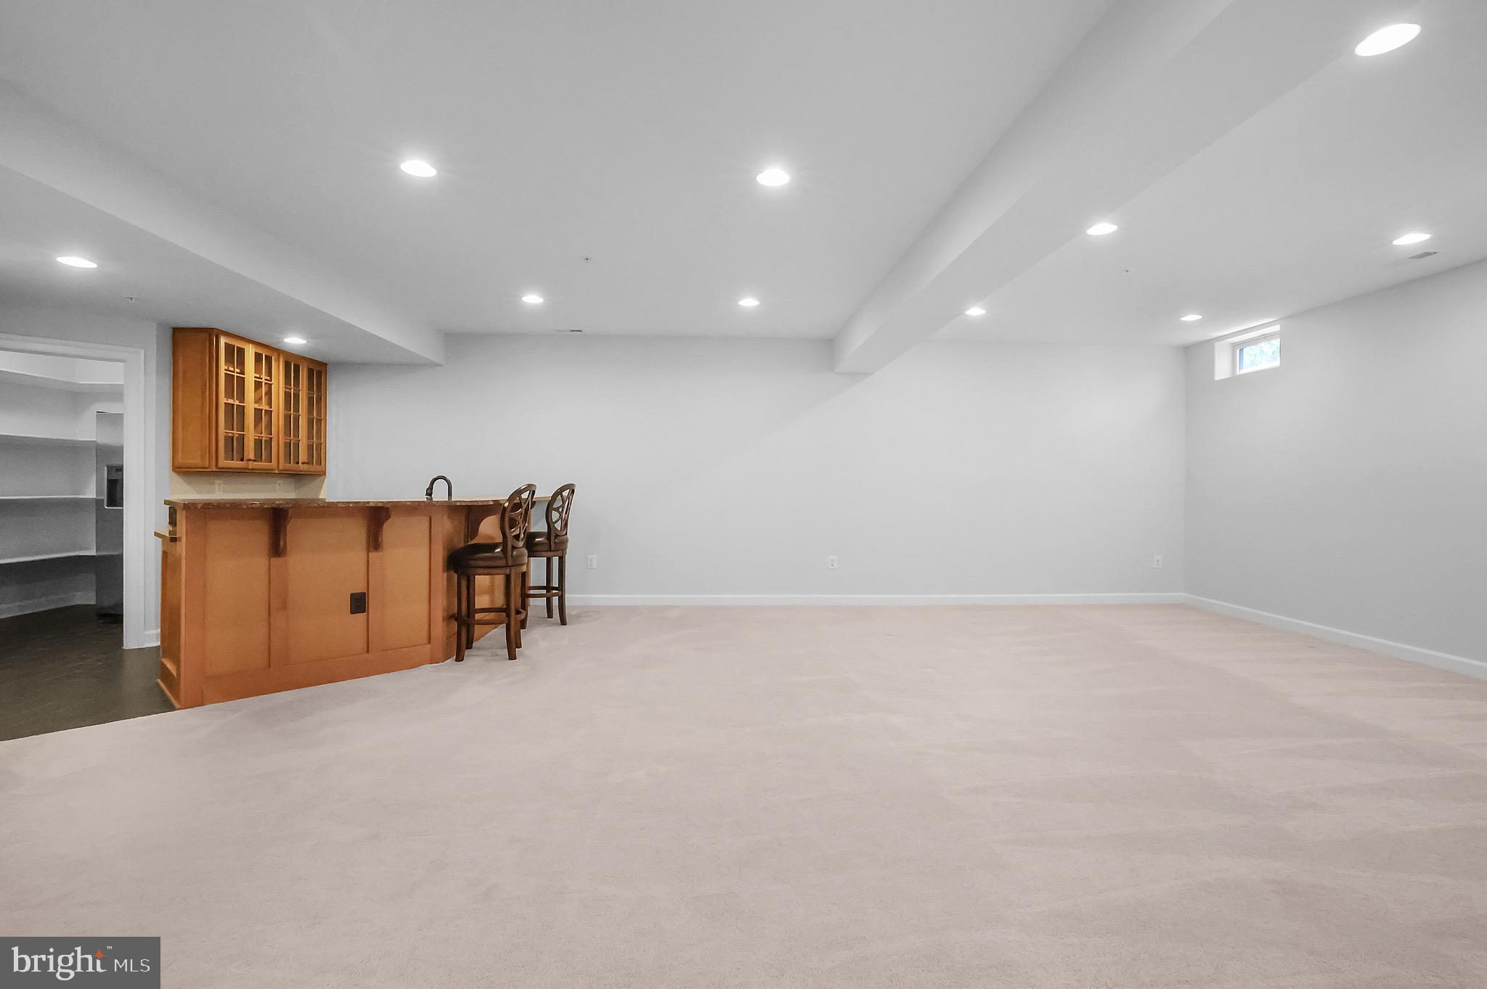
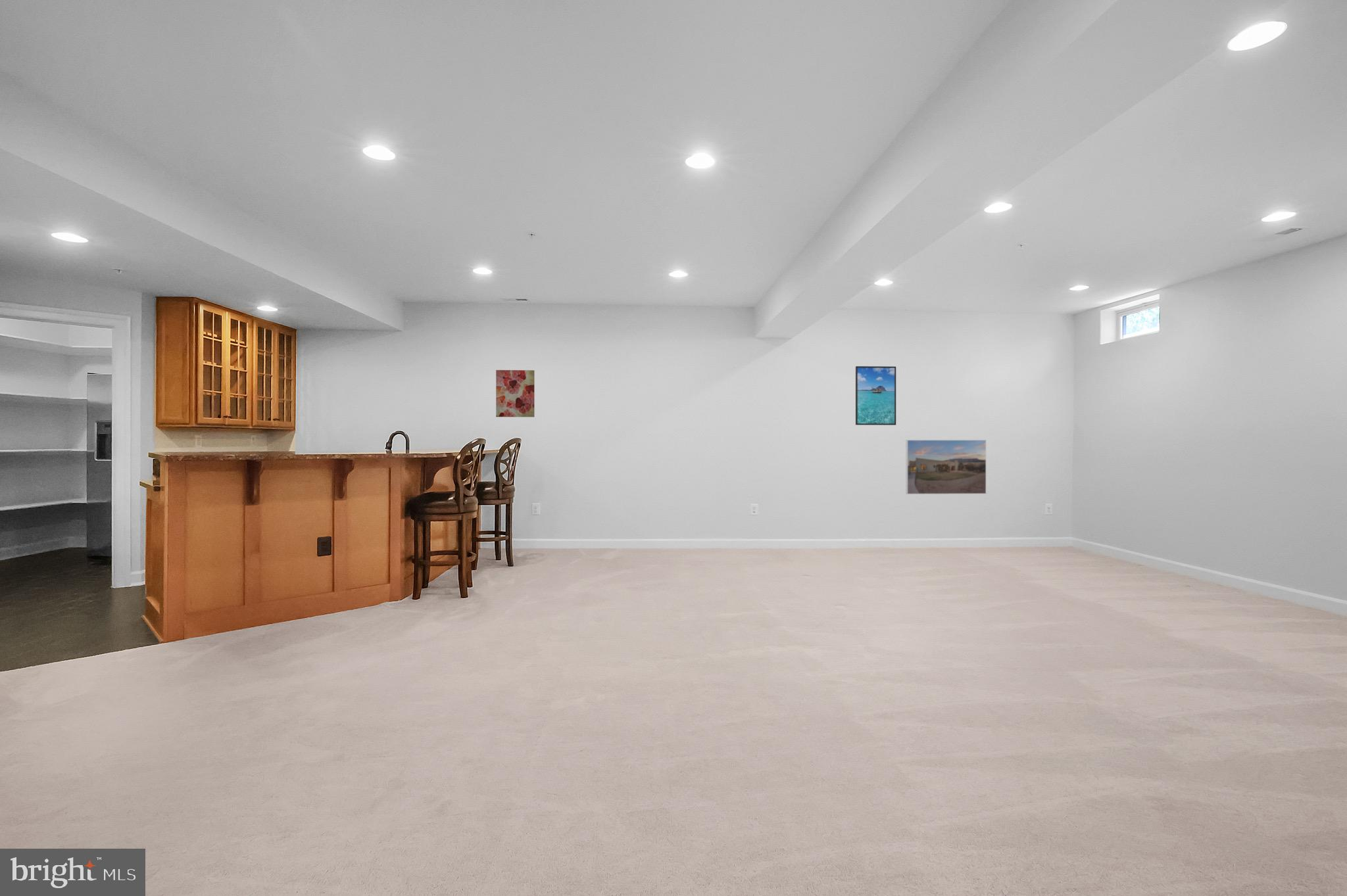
+ wall art [495,369,535,417]
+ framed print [906,439,987,495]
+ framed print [855,365,896,426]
